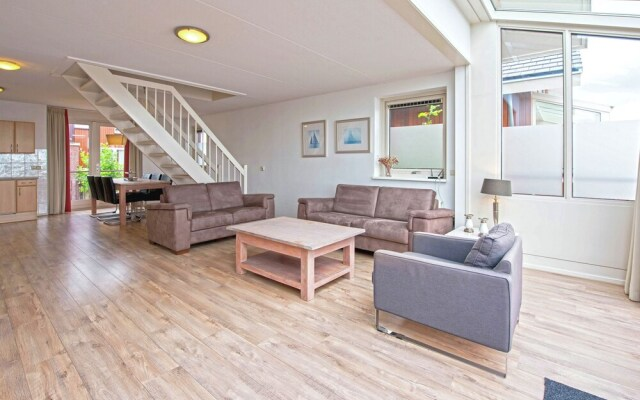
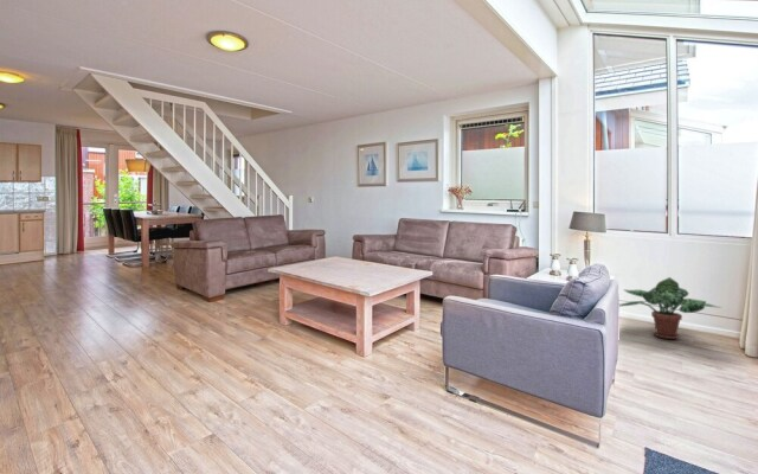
+ potted plant [618,276,722,340]
